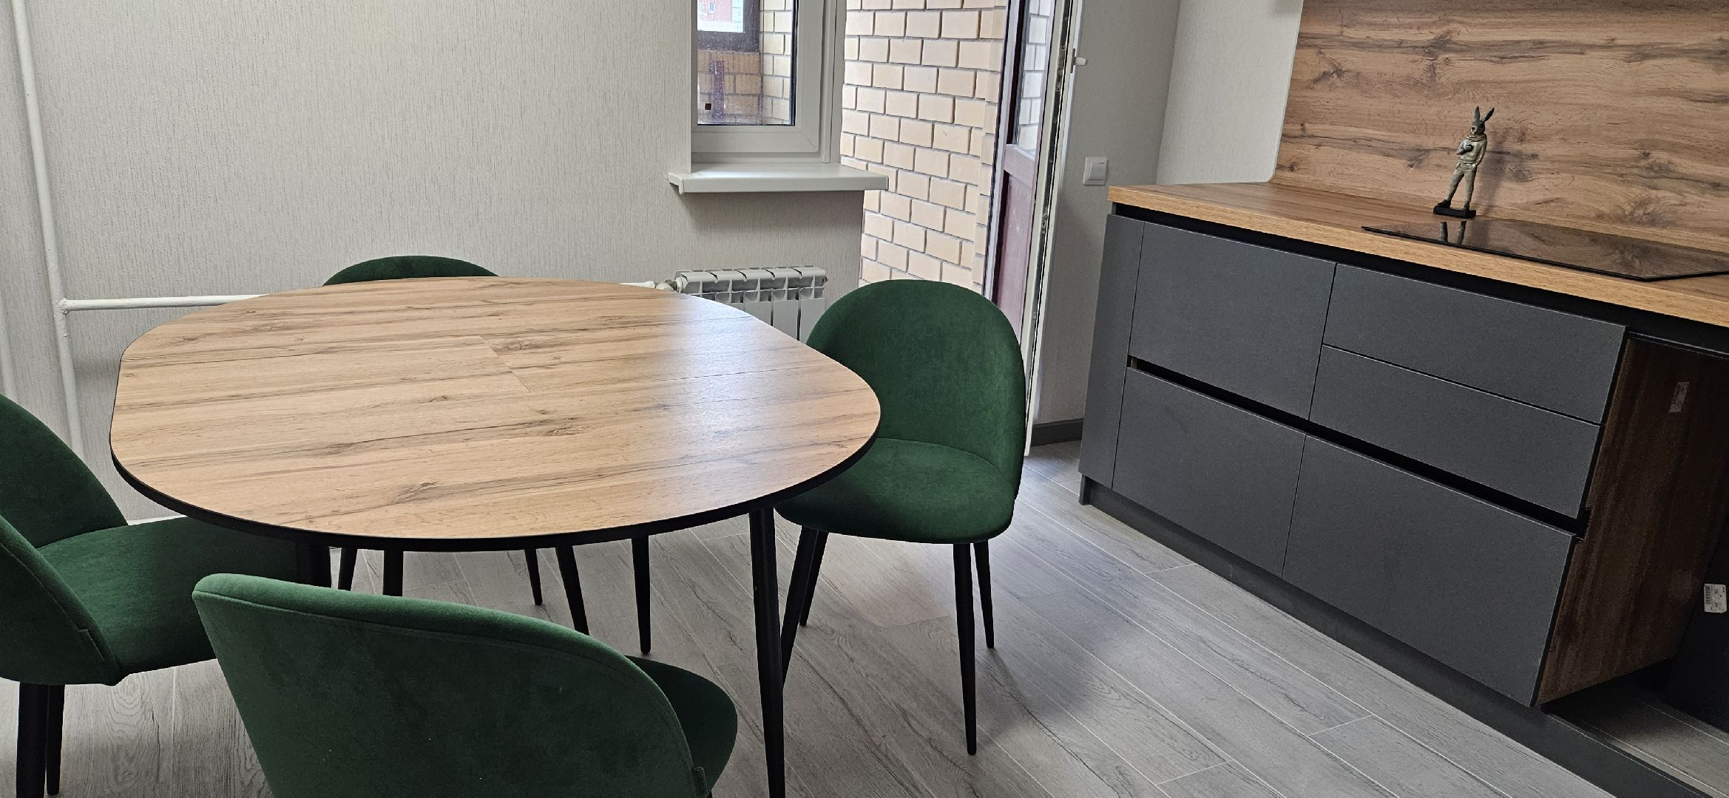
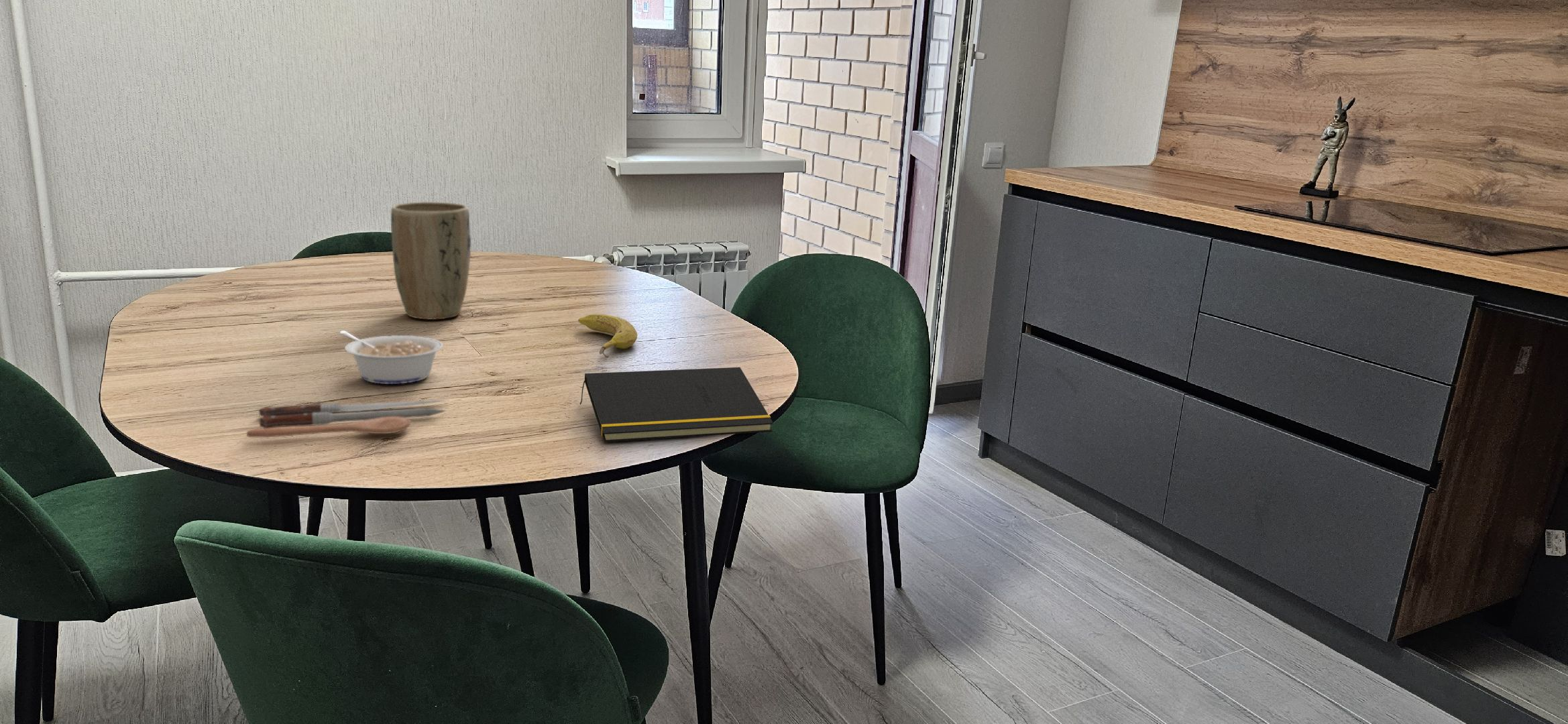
+ fruit [577,314,638,359]
+ plant pot [390,201,471,320]
+ notepad [579,367,774,442]
+ legume [338,330,444,385]
+ spoon [246,400,449,438]
